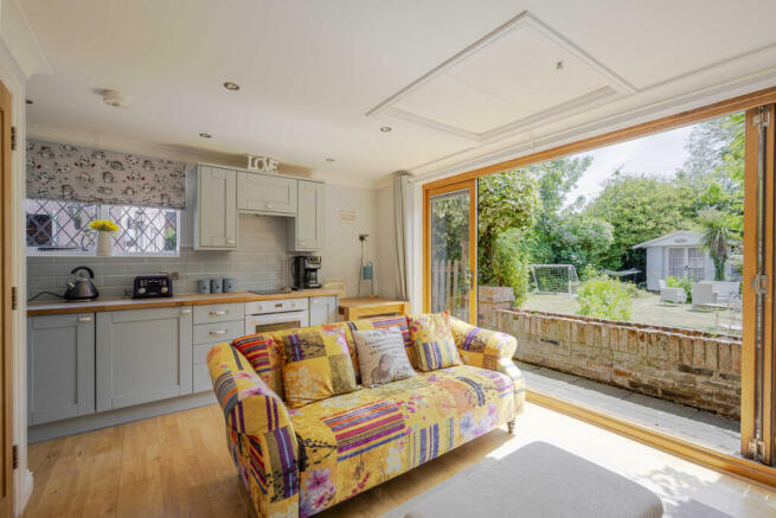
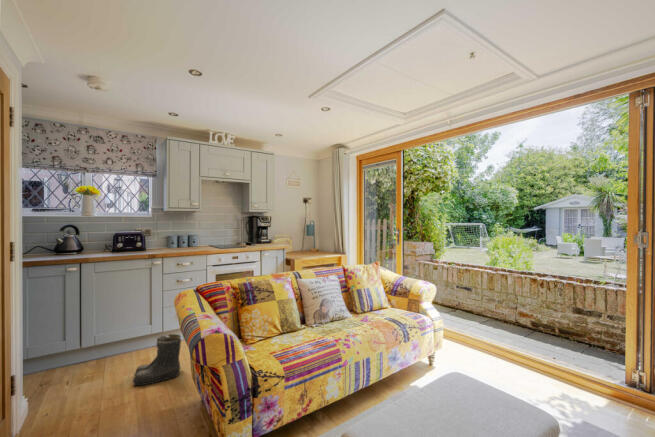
+ boots [132,333,182,386]
